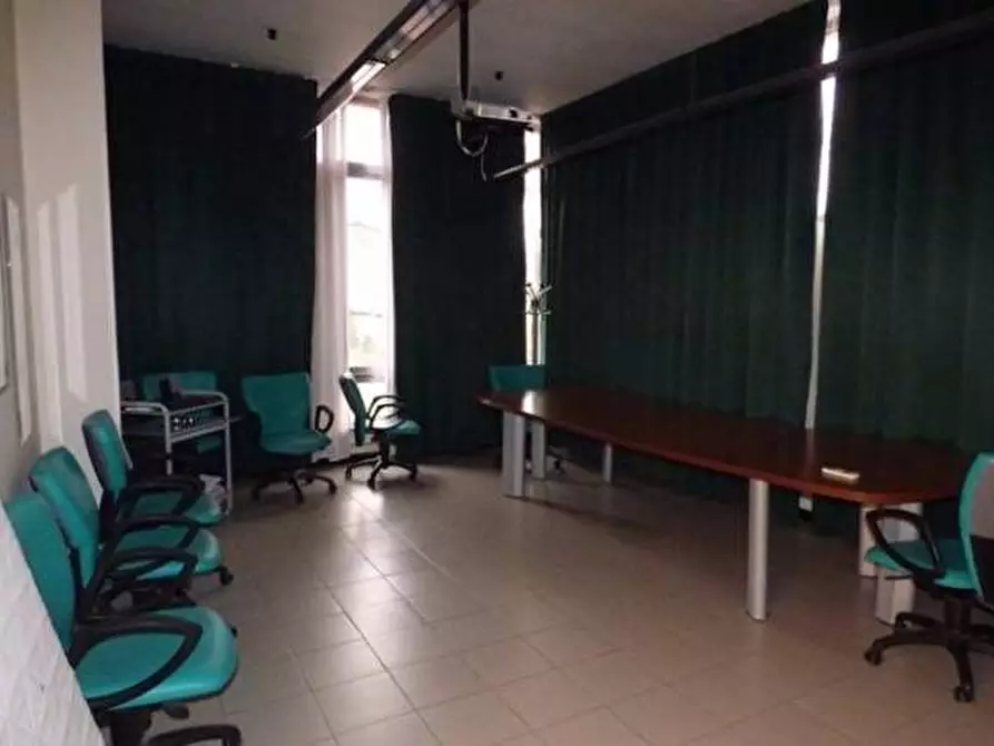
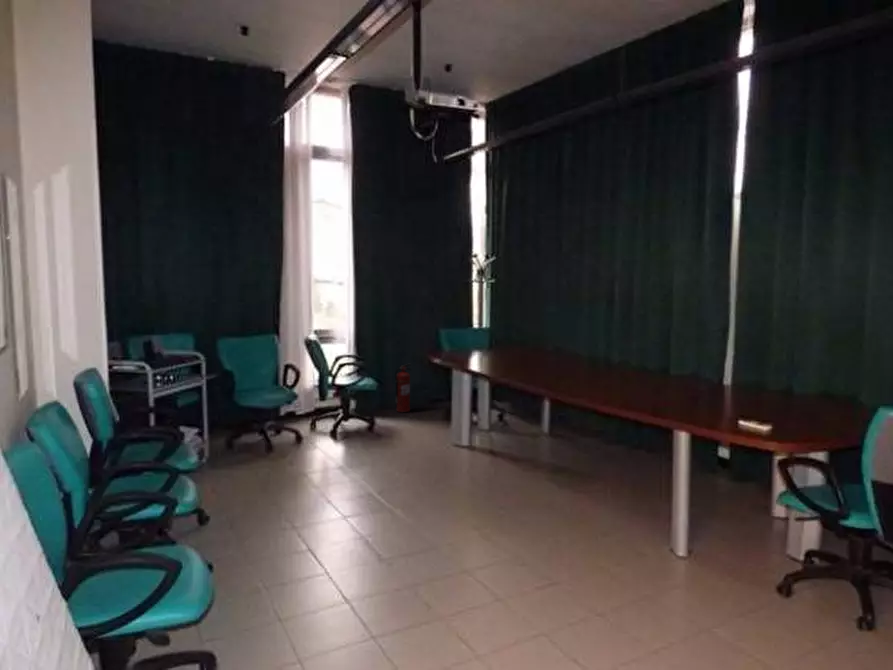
+ fire extinguisher [394,363,412,413]
